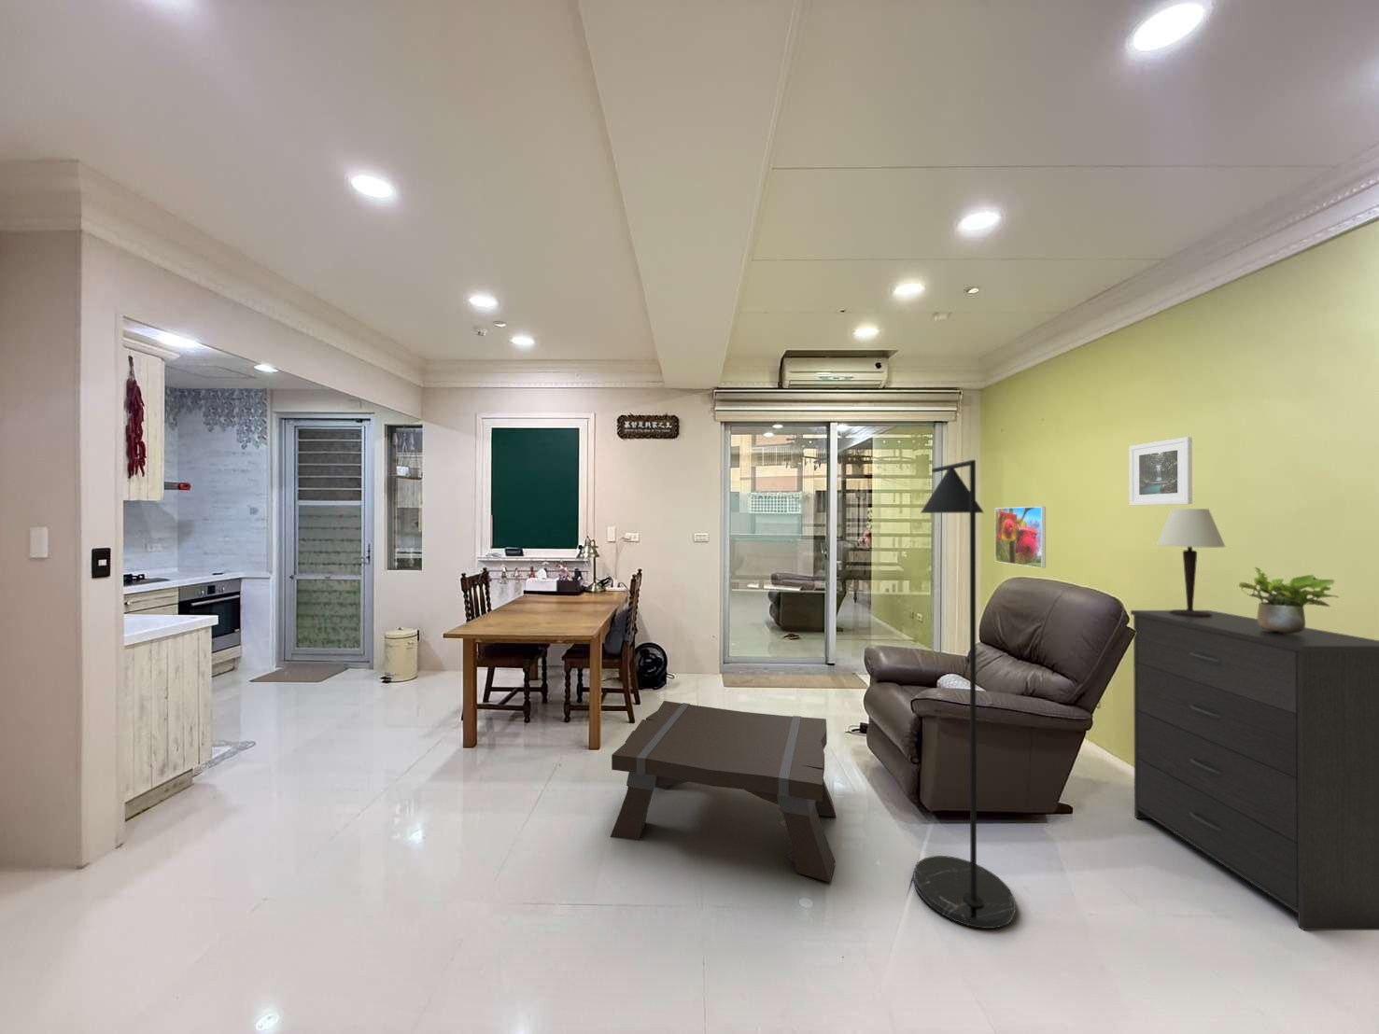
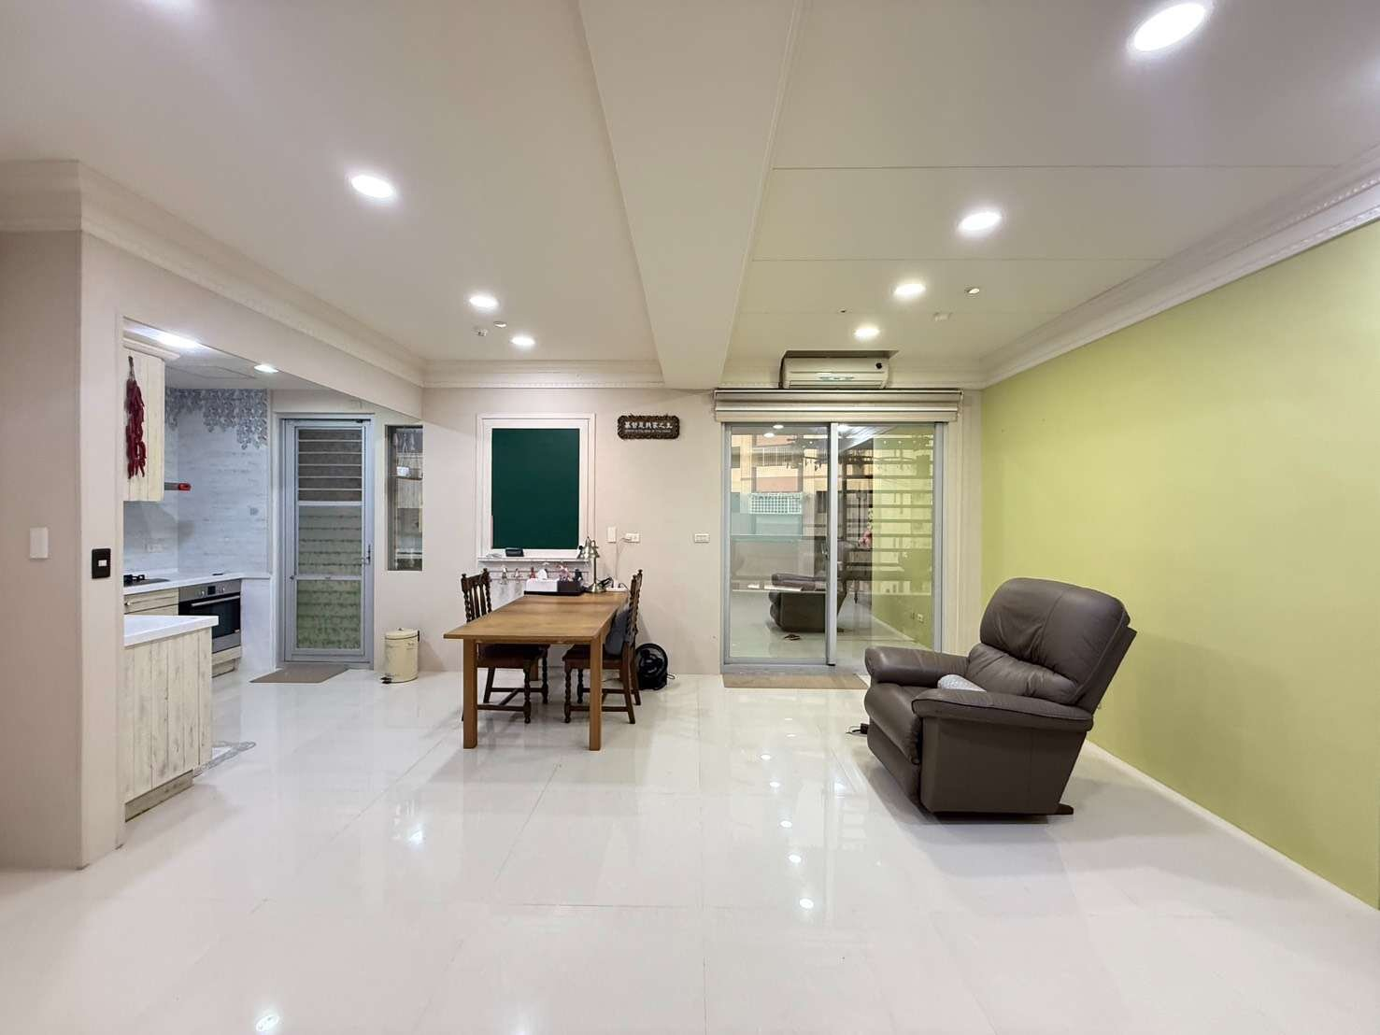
- table lamp [1156,507,1226,618]
- floor lamp [912,459,1017,930]
- coffee table [610,699,837,883]
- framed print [1128,436,1193,507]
- dresser [1130,609,1379,931]
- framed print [994,506,1046,569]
- potted plant [1238,567,1340,633]
